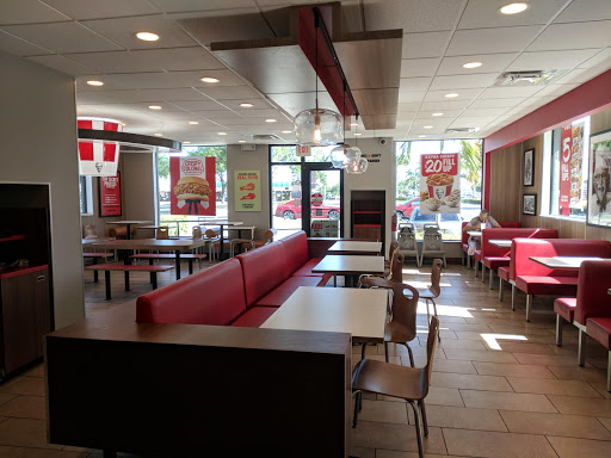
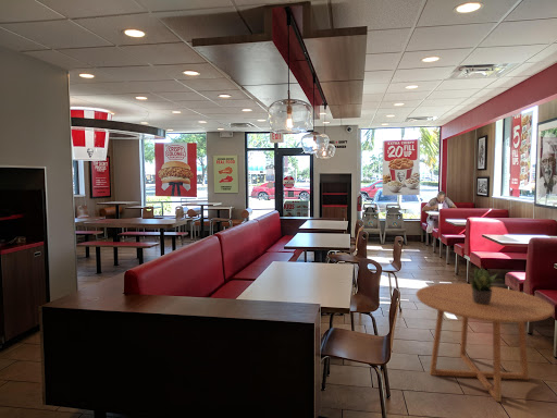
+ potted plant [469,266,504,305]
+ dining table [414,283,556,403]
